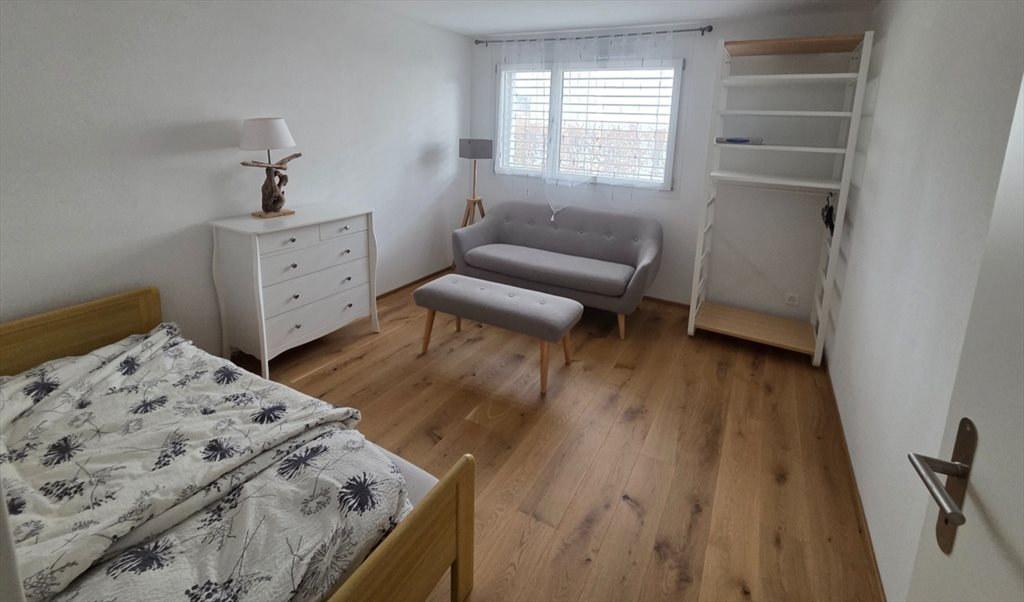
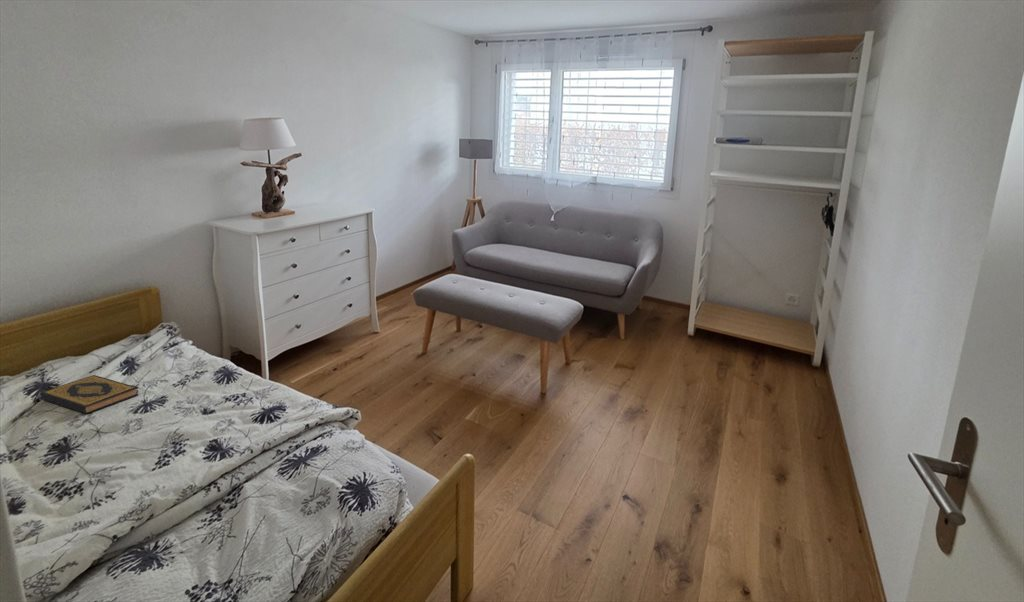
+ hardback book [40,374,139,415]
